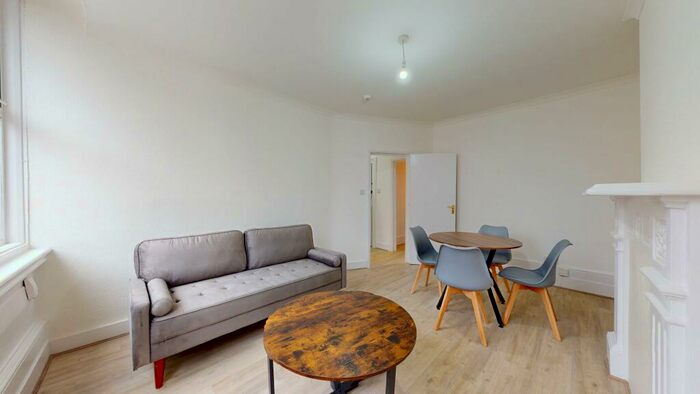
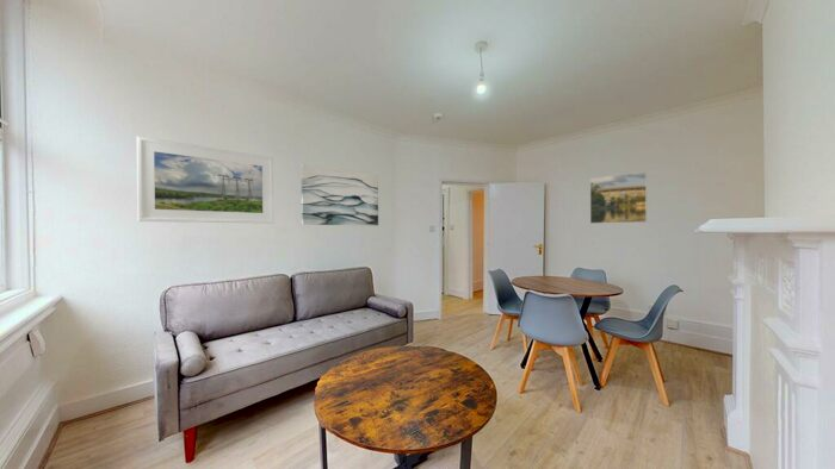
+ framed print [589,170,648,225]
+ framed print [136,136,274,225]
+ wall art [299,163,379,226]
